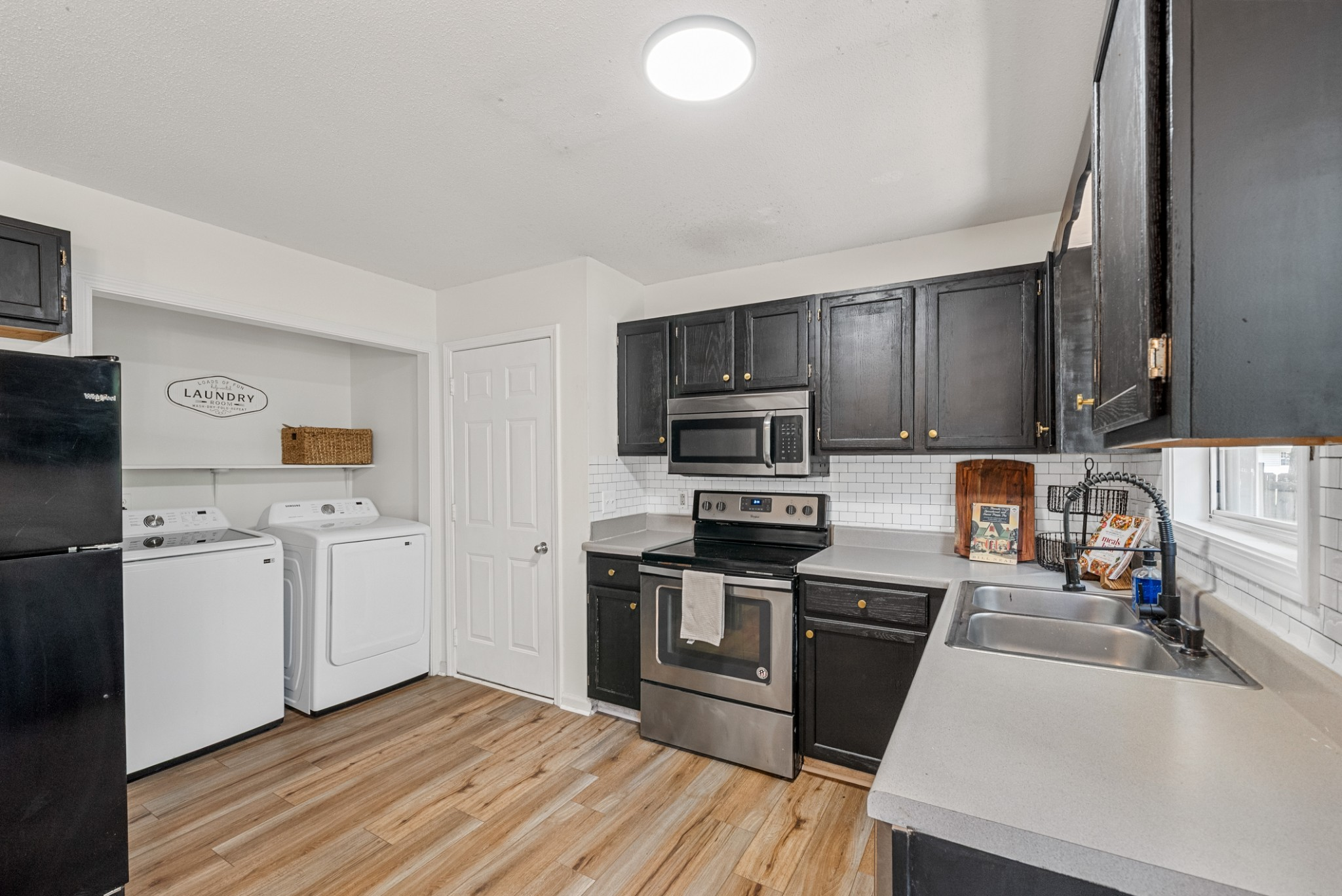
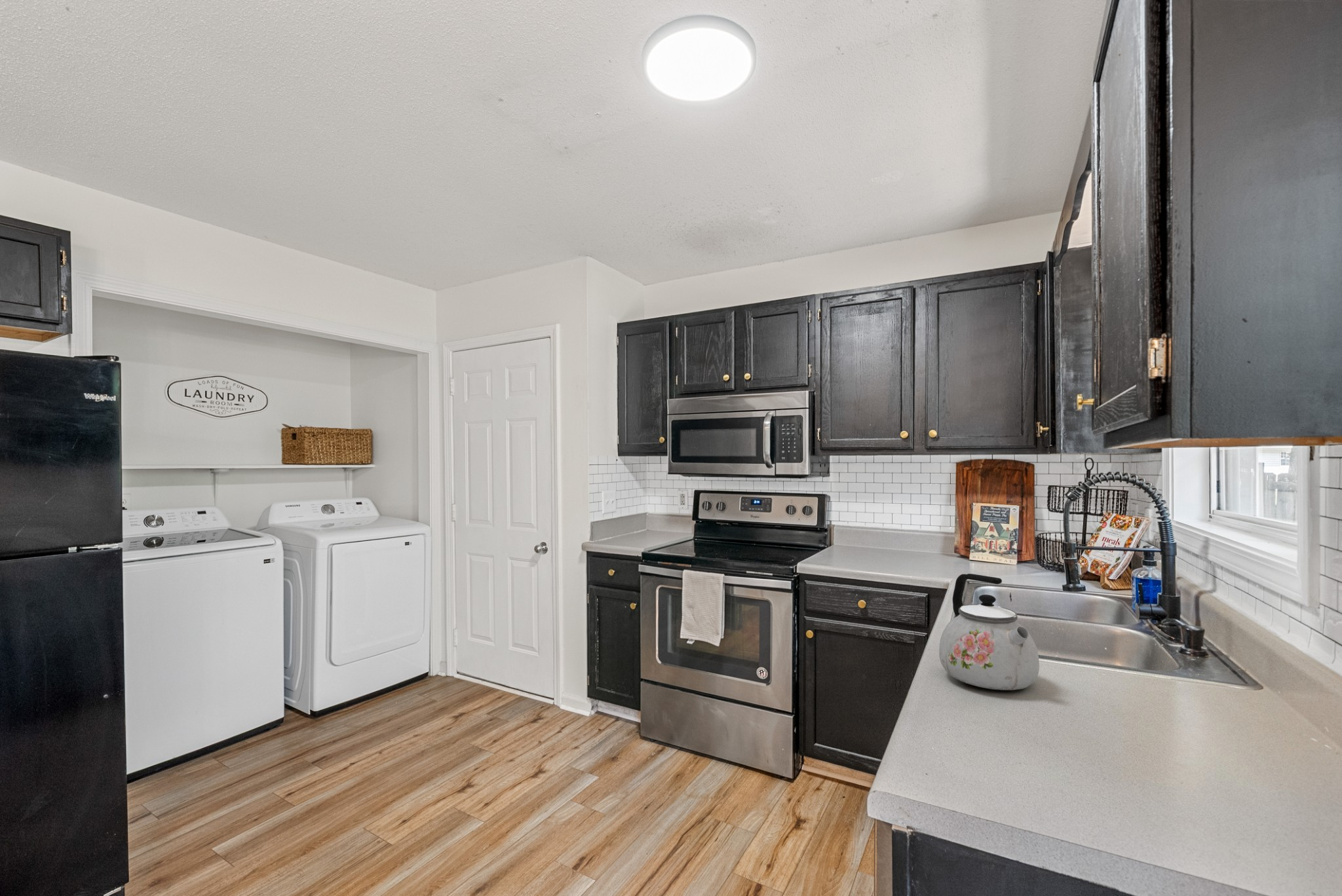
+ kettle [938,573,1040,691]
